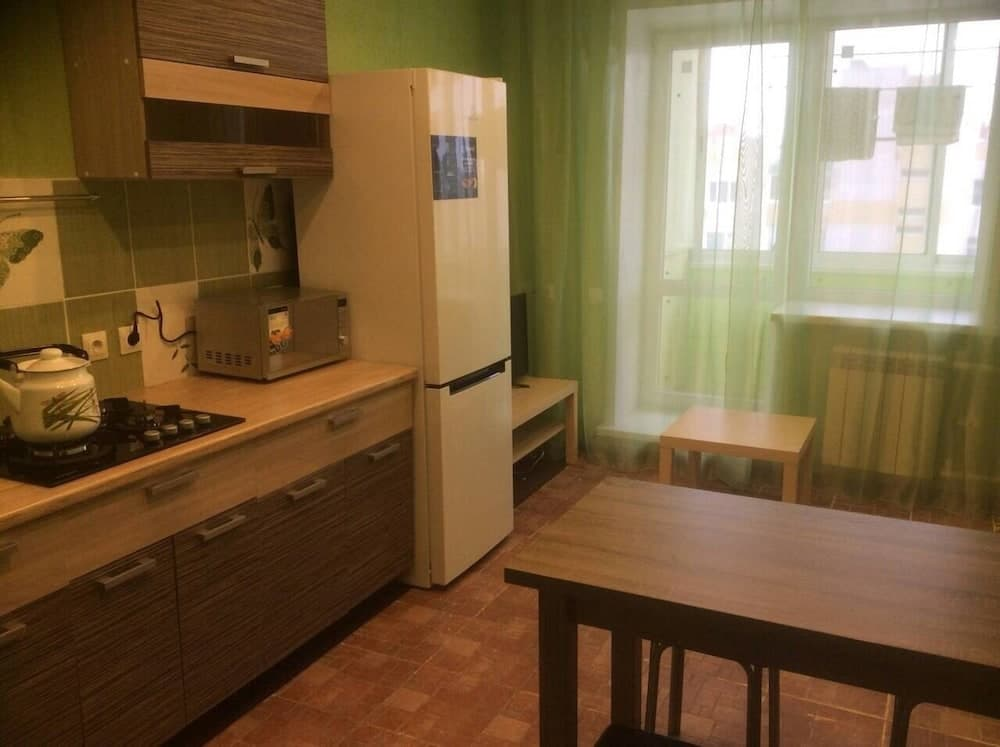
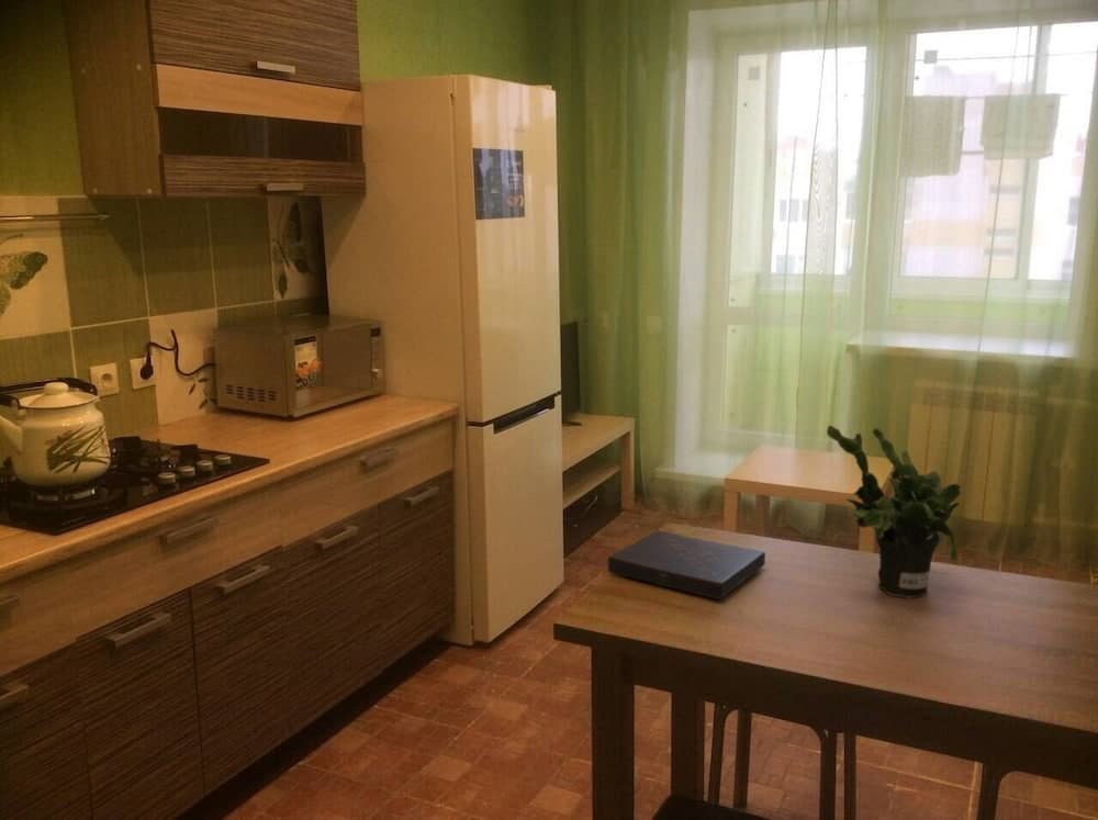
+ book [606,529,766,600]
+ potted plant [826,425,962,599]
